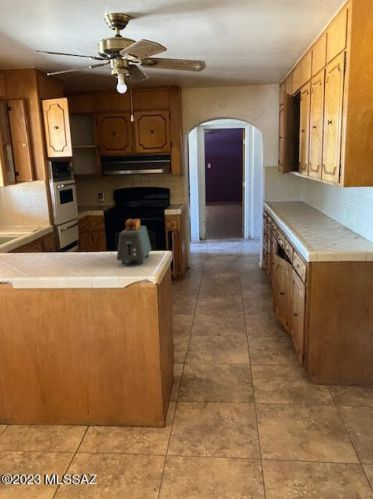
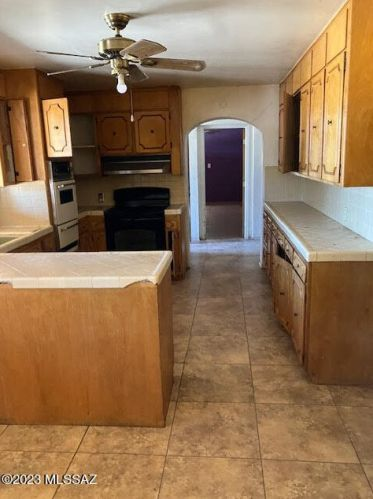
- toaster [116,218,153,265]
